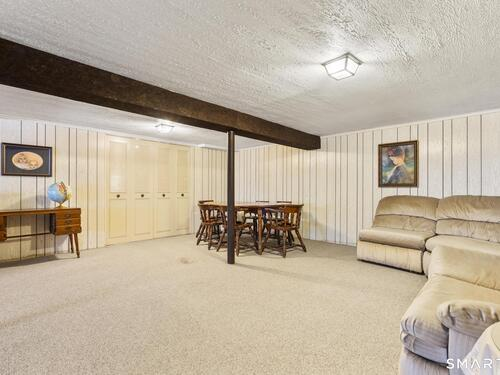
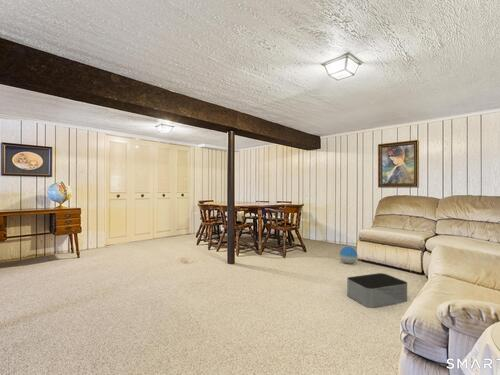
+ storage bin [346,272,408,309]
+ ball [339,246,358,265]
